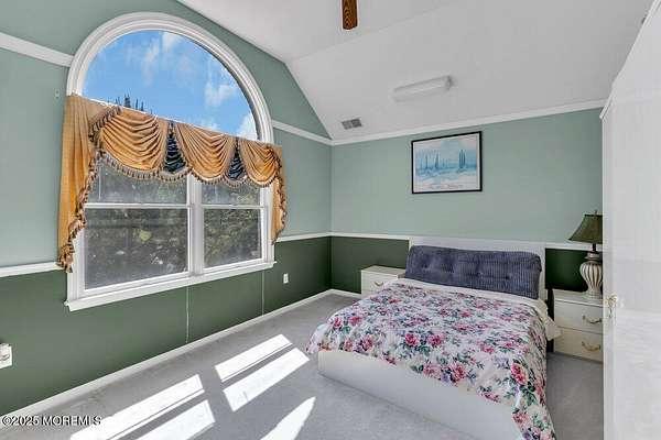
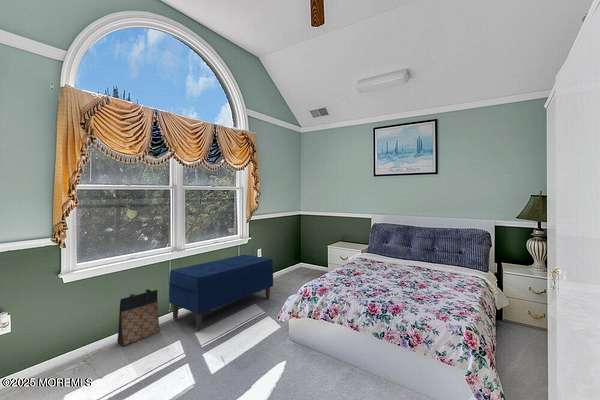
+ bag [116,288,161,347]
+ bench [168,254,274,331]
